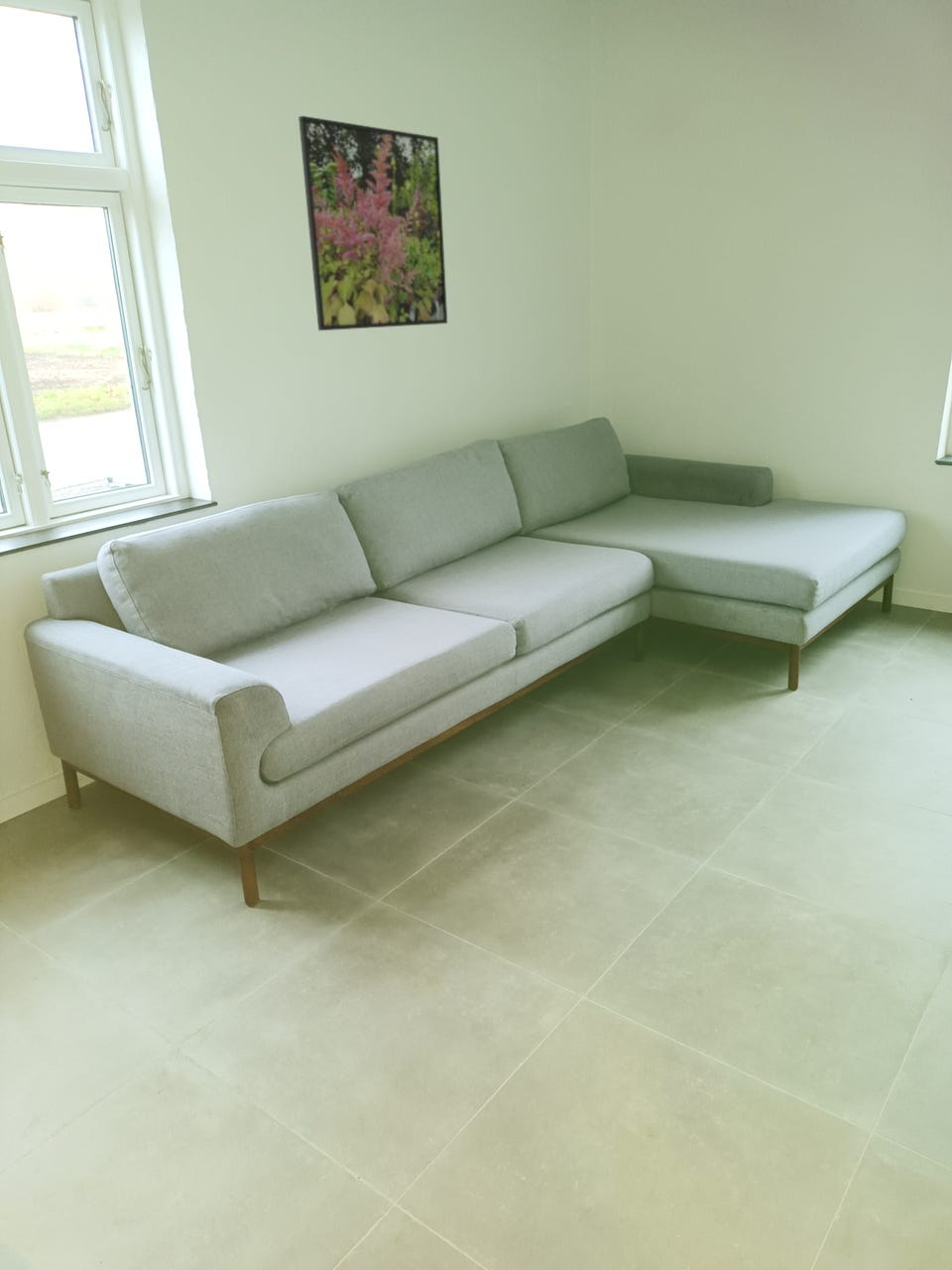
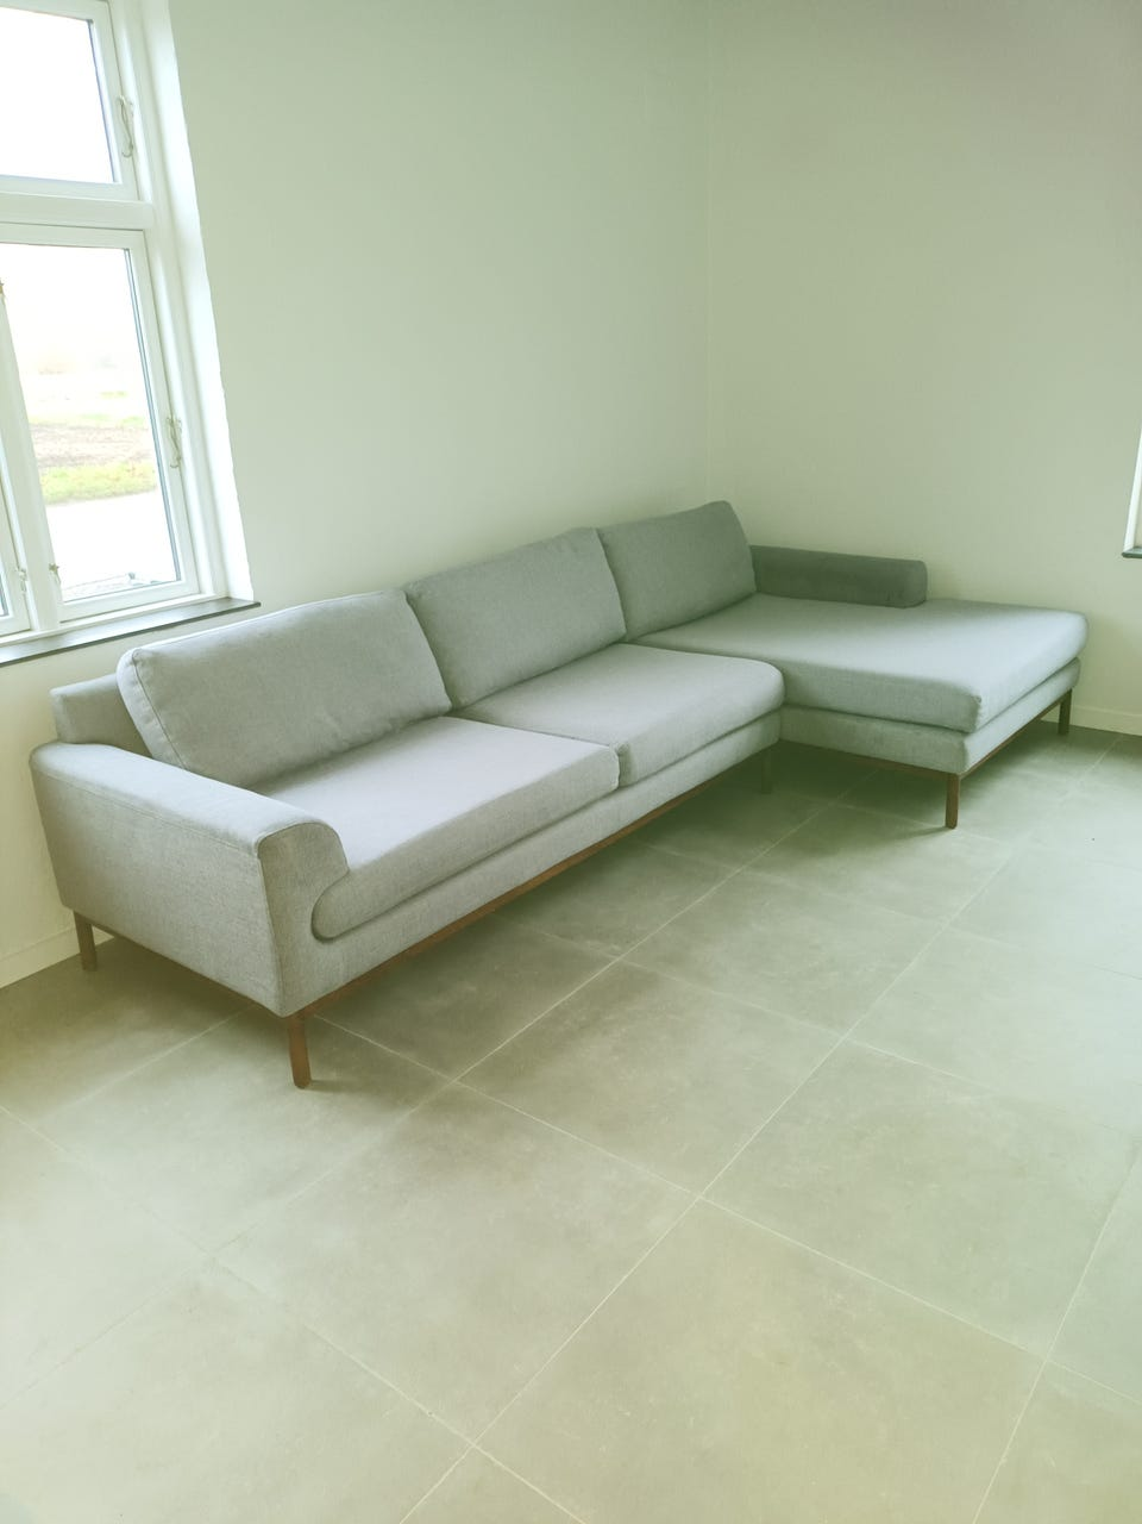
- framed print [297,115,448,331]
